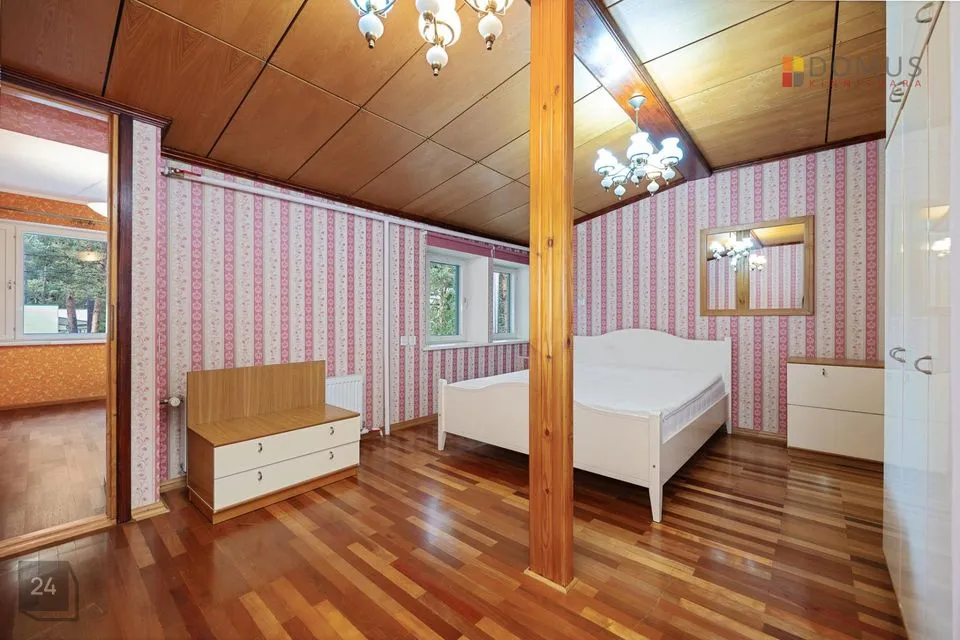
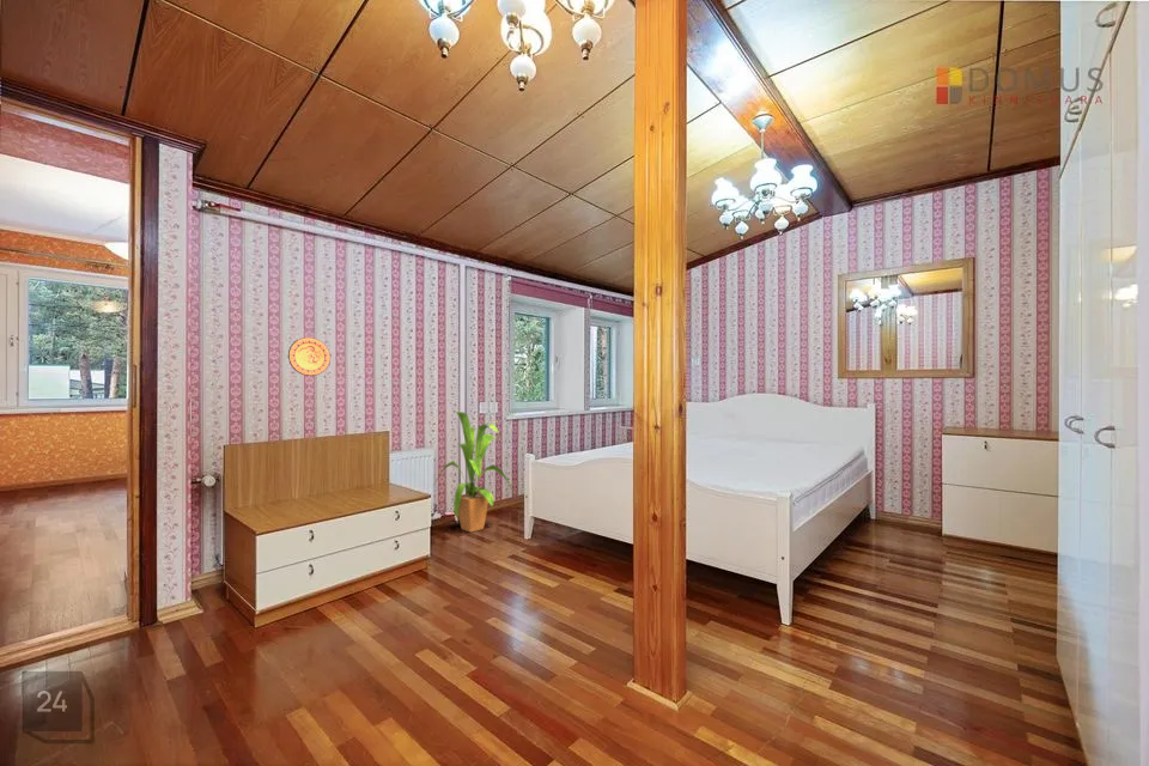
+ decorative plate [287,336,332,377]
+ house plant [432,411,517,534]
